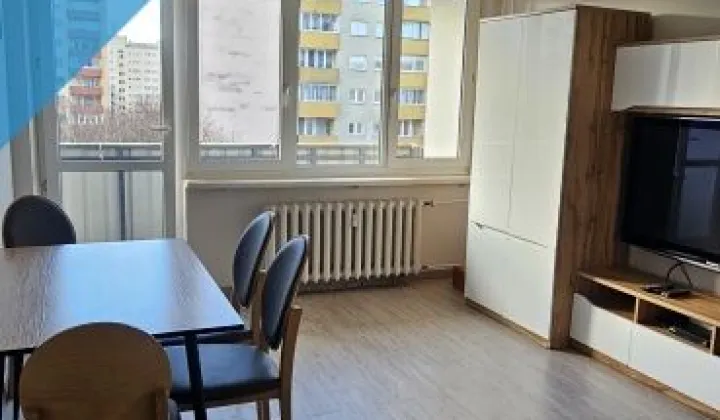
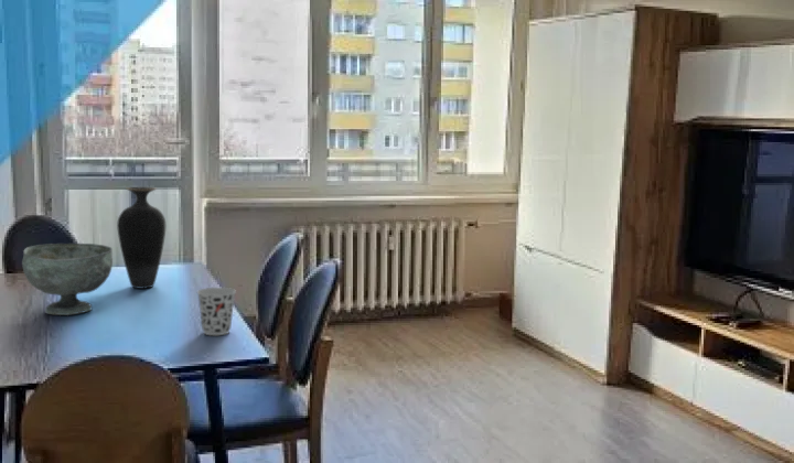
+ cup [196,287,237,336]
+ vase [116,186,167,290]
+ decorative bowl [21,243,114,316]
